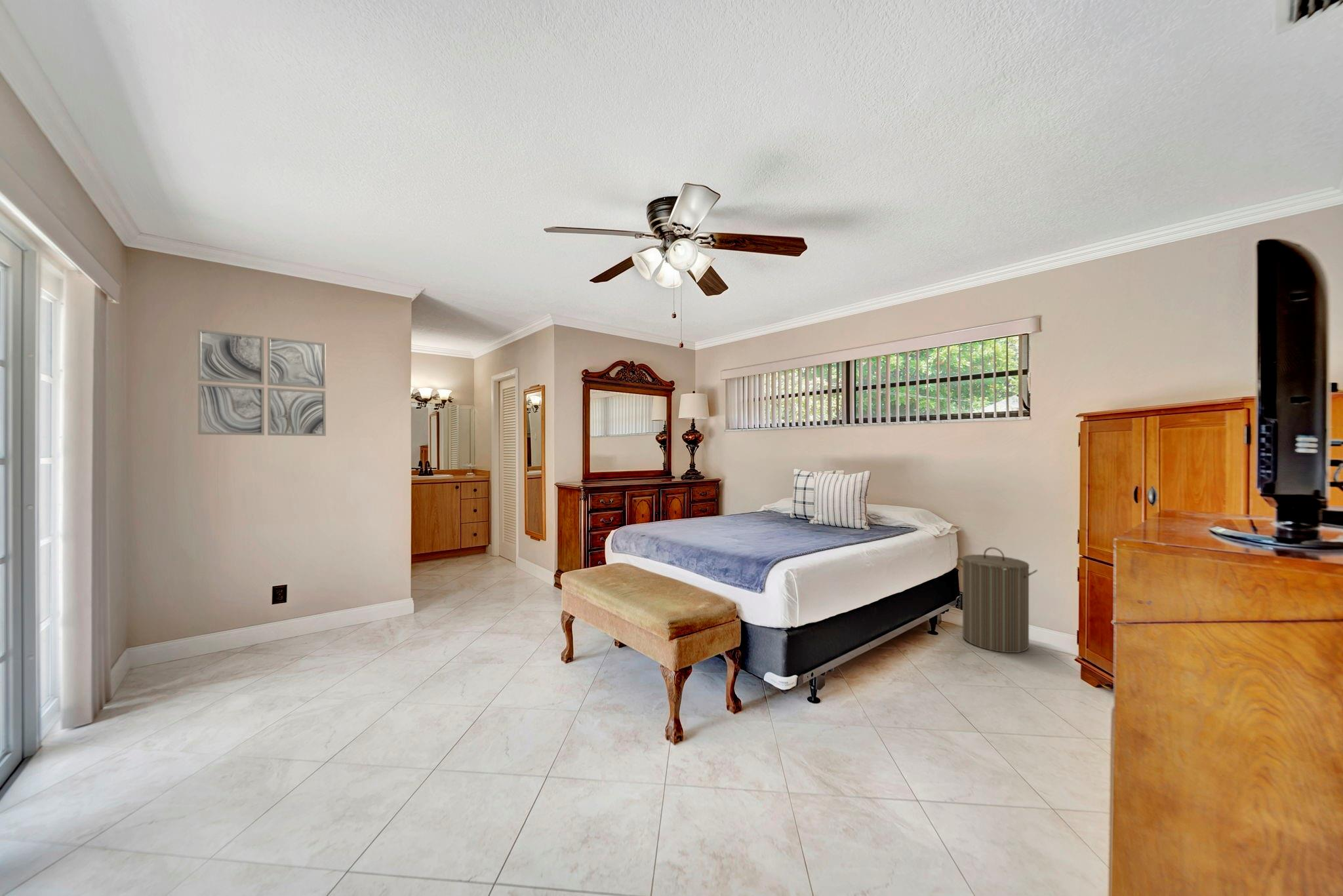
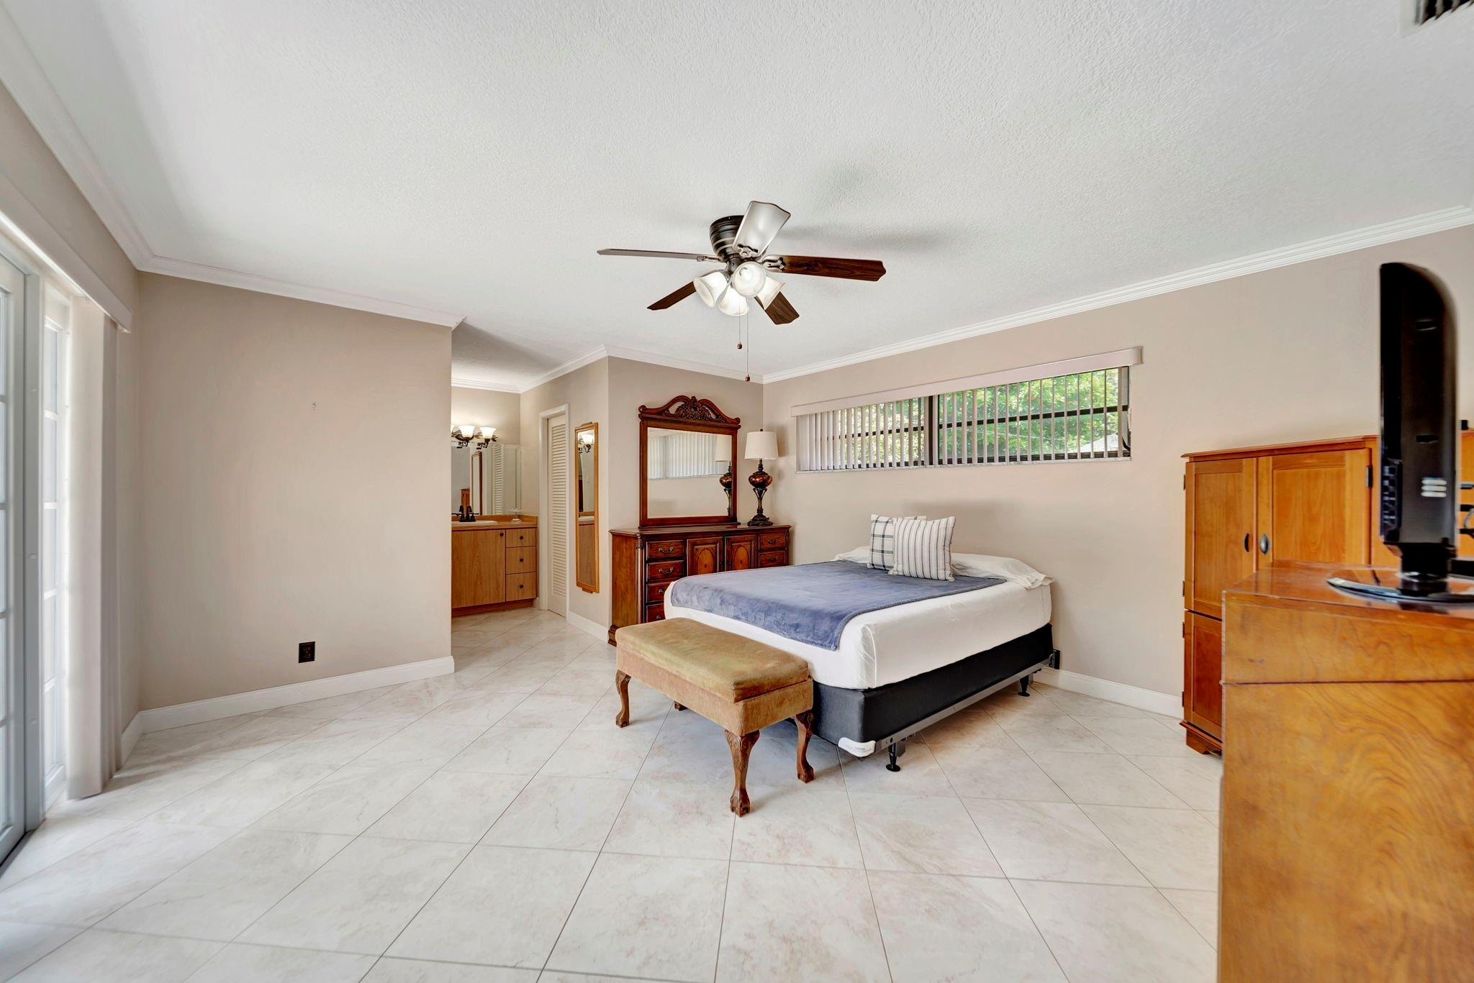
- laundry hamper [956,547,1038,653]
- wall art [197,328,327,437]
